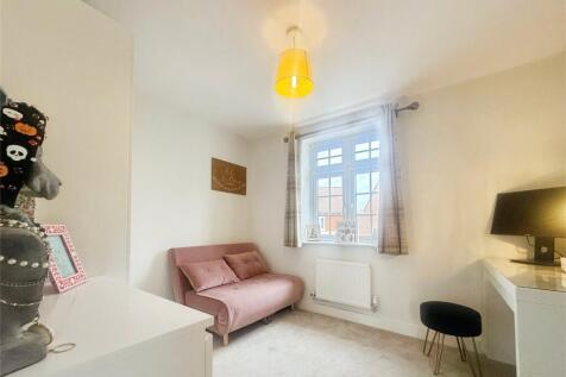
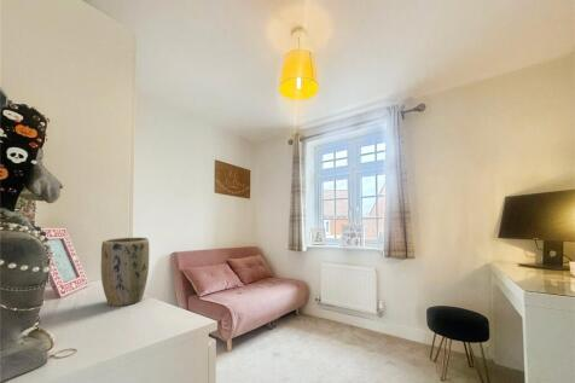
+ plant pot [100,237,151,307]
